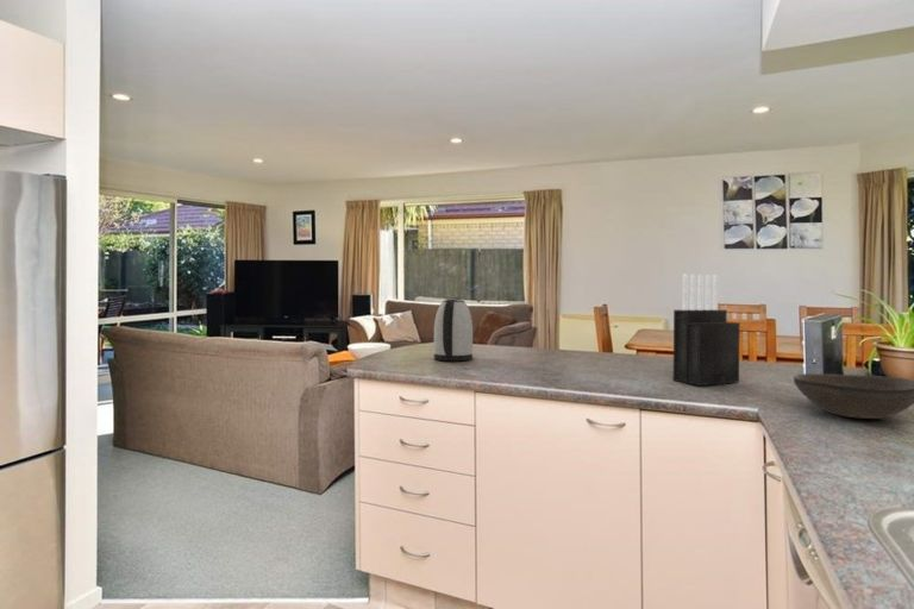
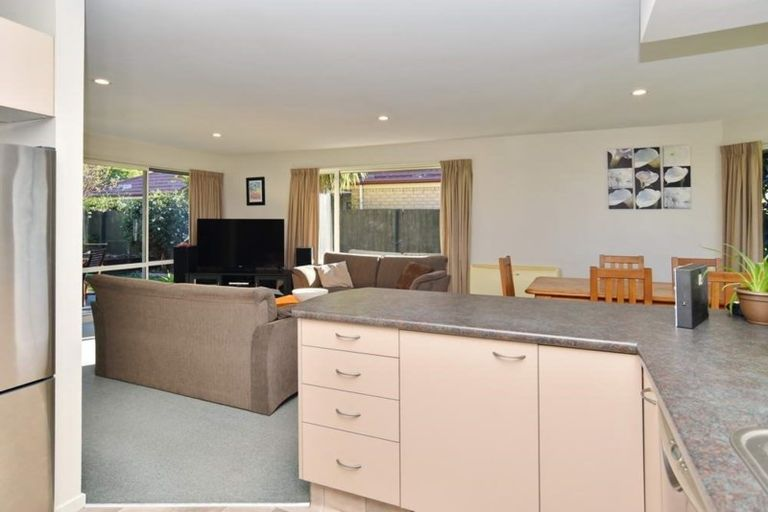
- knife block [672,272,741,387]
- kettle [433,296,474,362]
- bowl [793,372,914,420]
